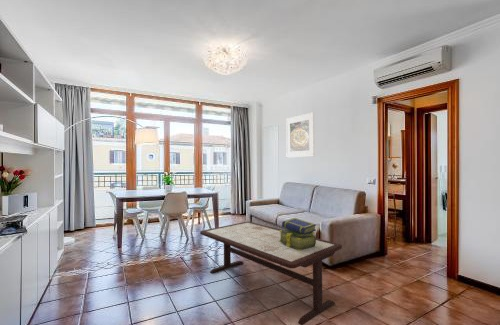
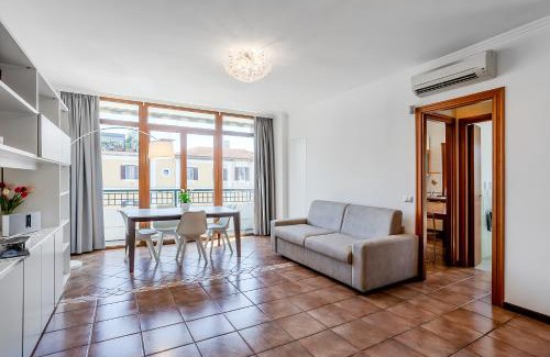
- stack of books [279,217,317,251]
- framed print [285,111,315,158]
- coffee table [199,221,343,325]
